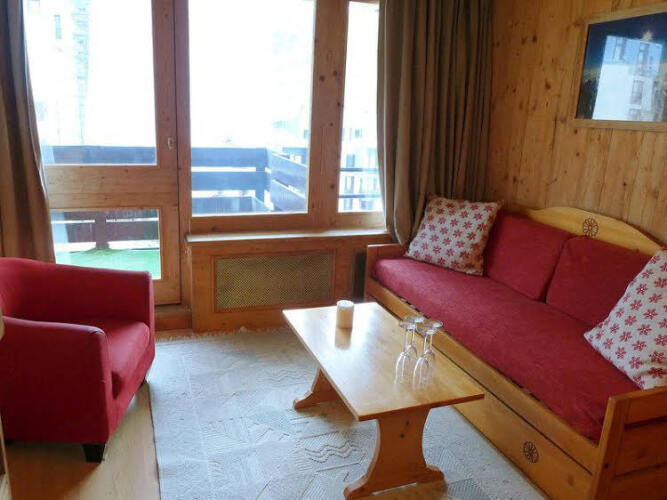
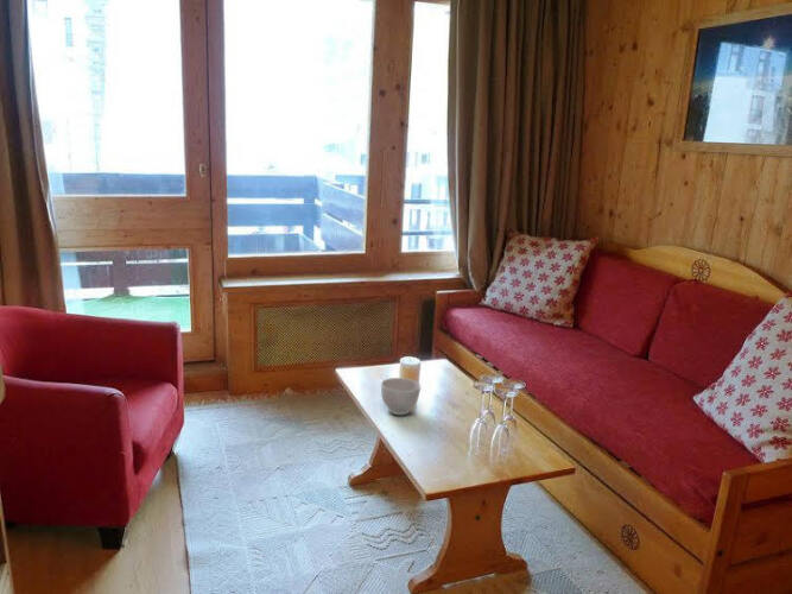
+ bowl [380,377,422,416]
